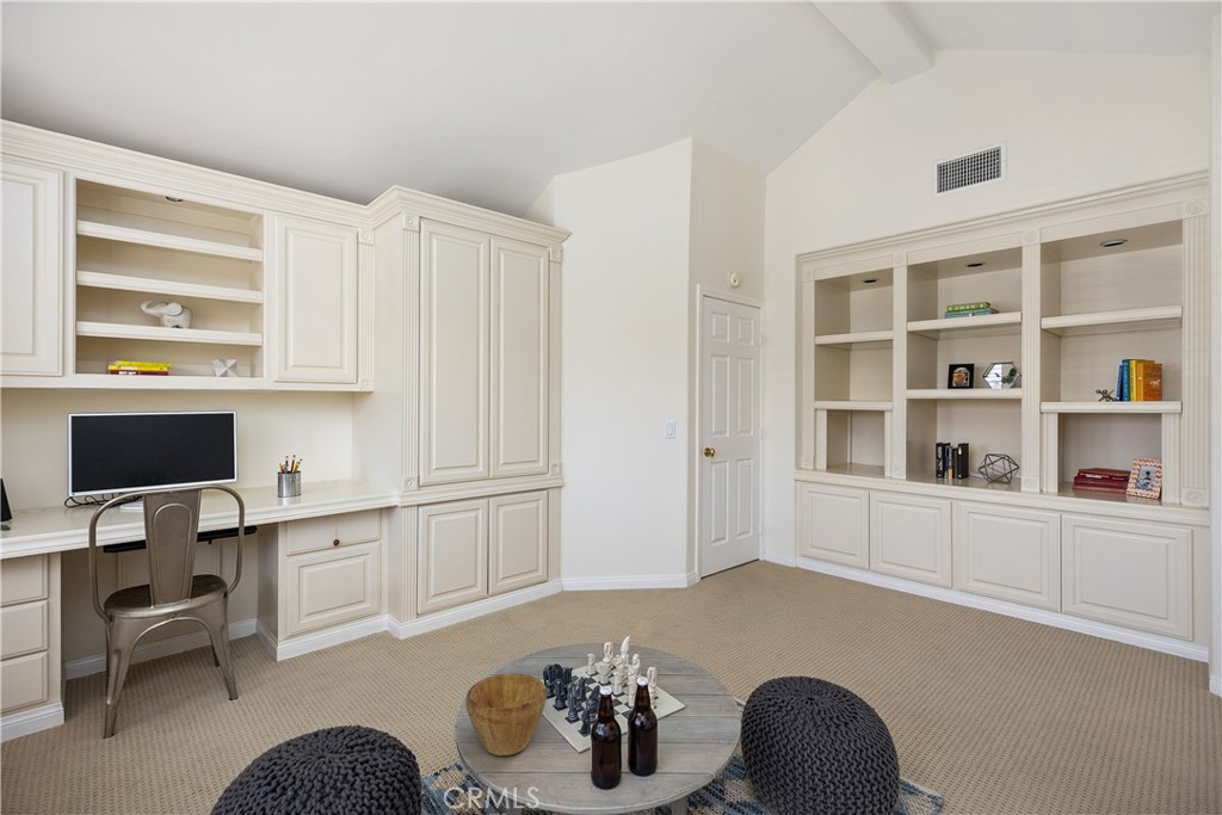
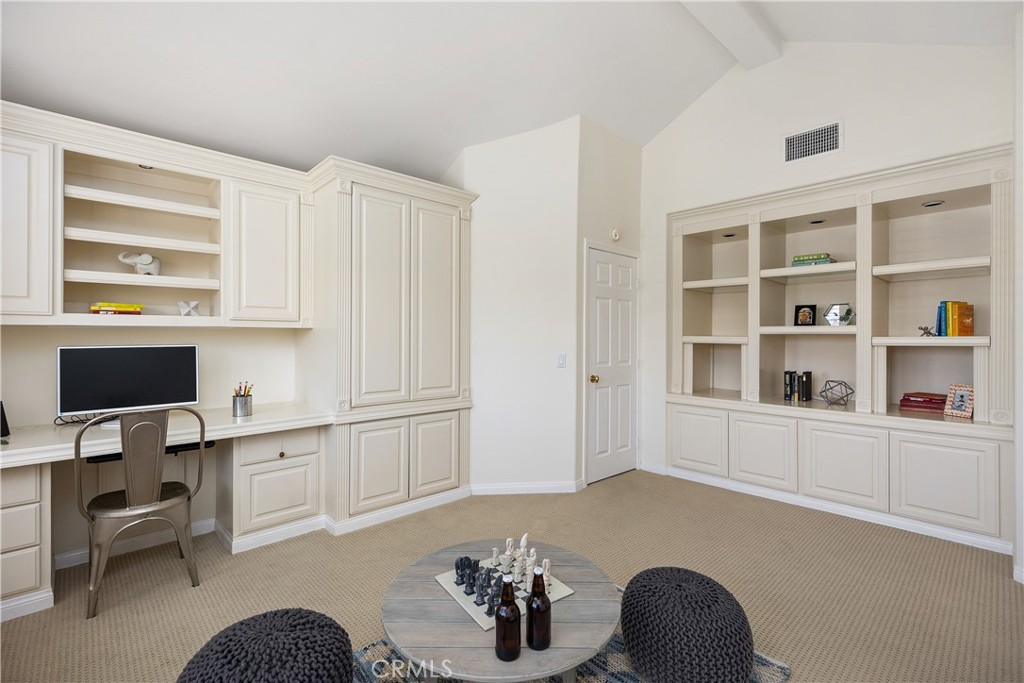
- bowl [464,673,548,757]
